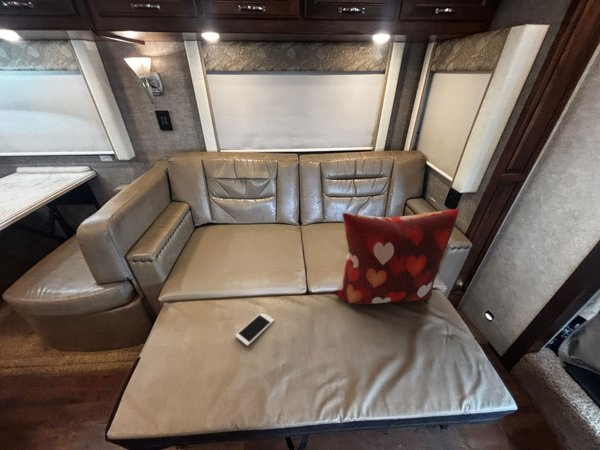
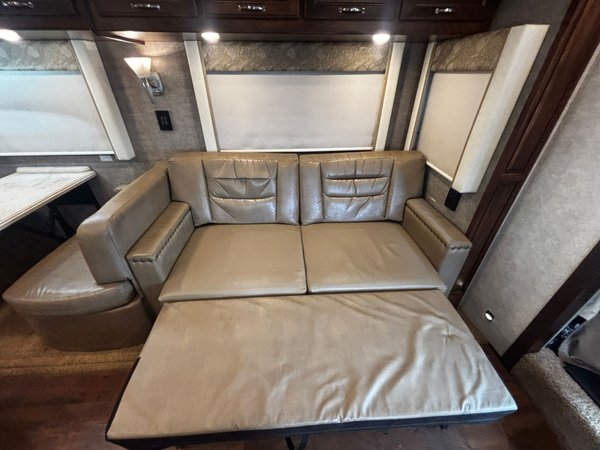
- decorative pillow [331,208,460,306]
- cell phone [234,313,275,347]
